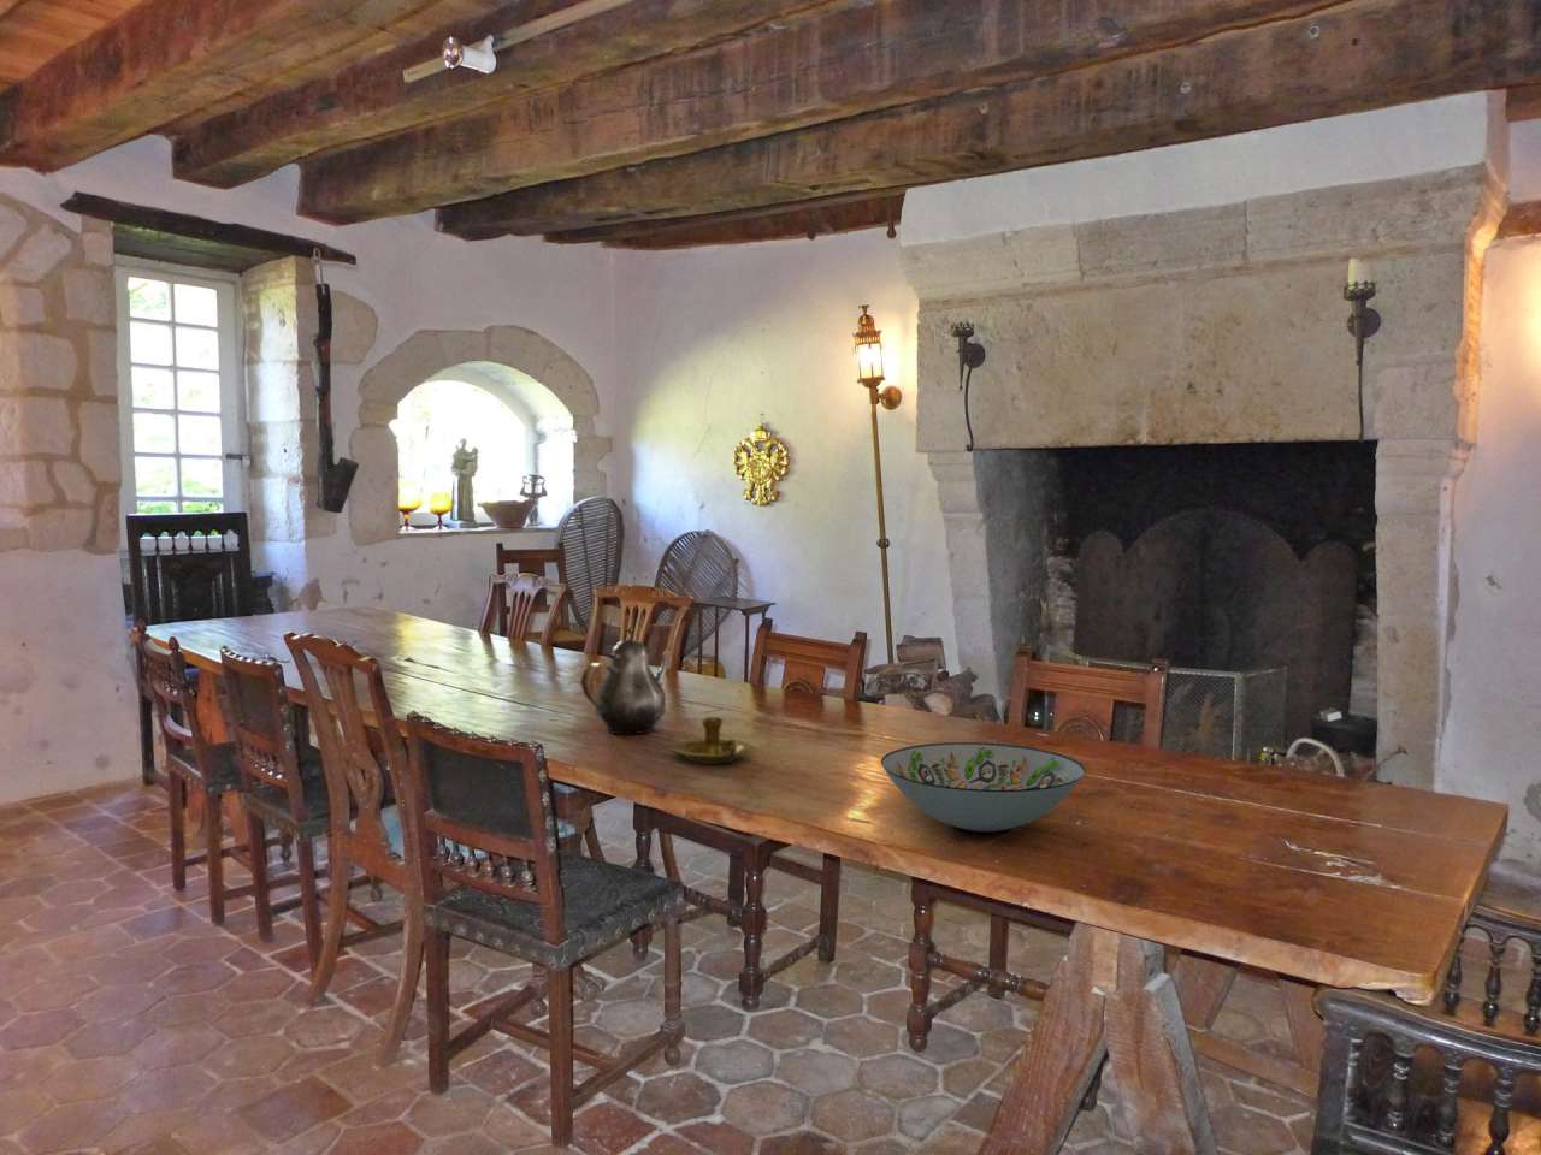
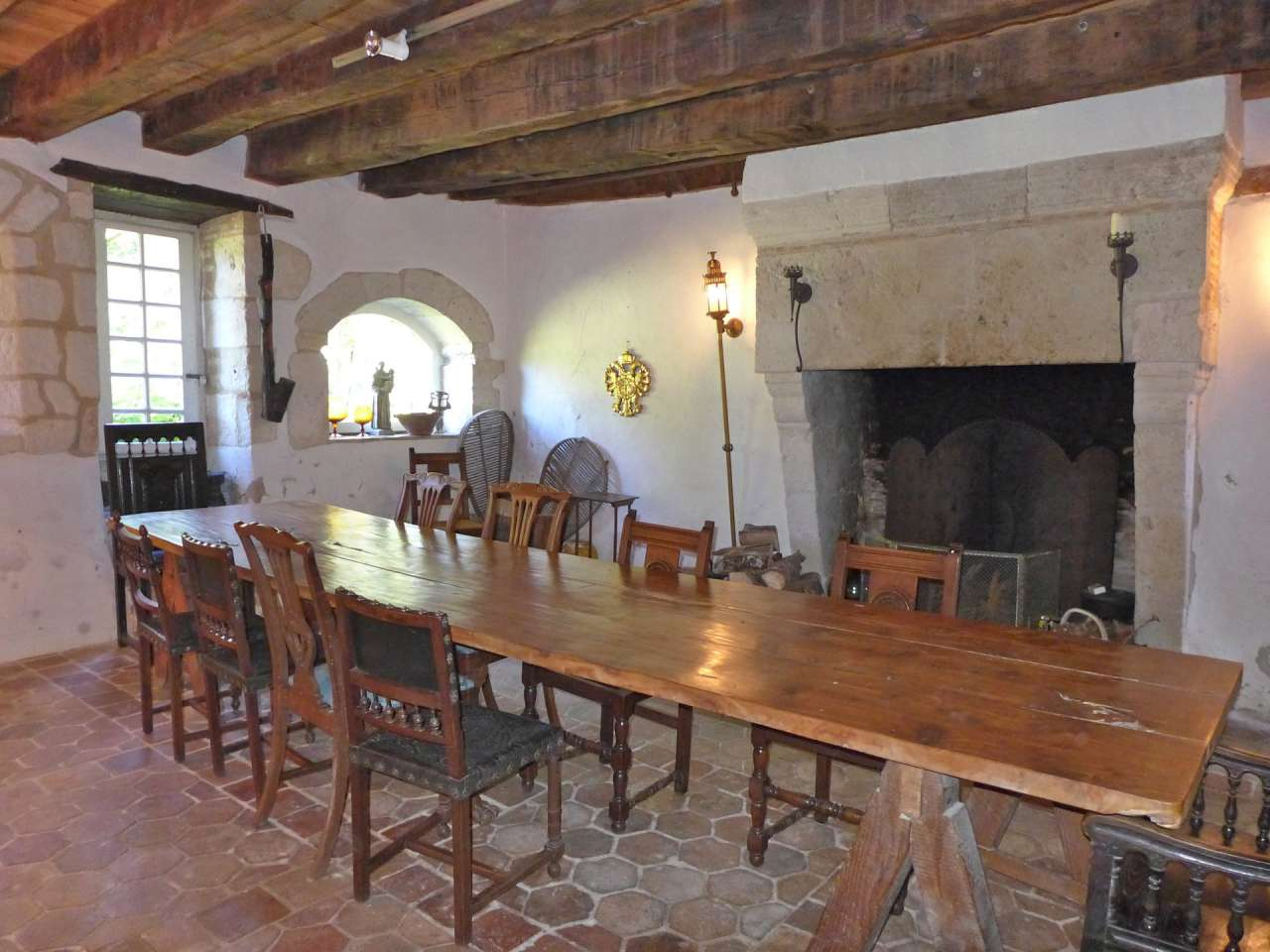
- candlestick [671,716,756,766]
- decorative bowl [880,741,1086,833]
- teapot [579,626,672,736]
